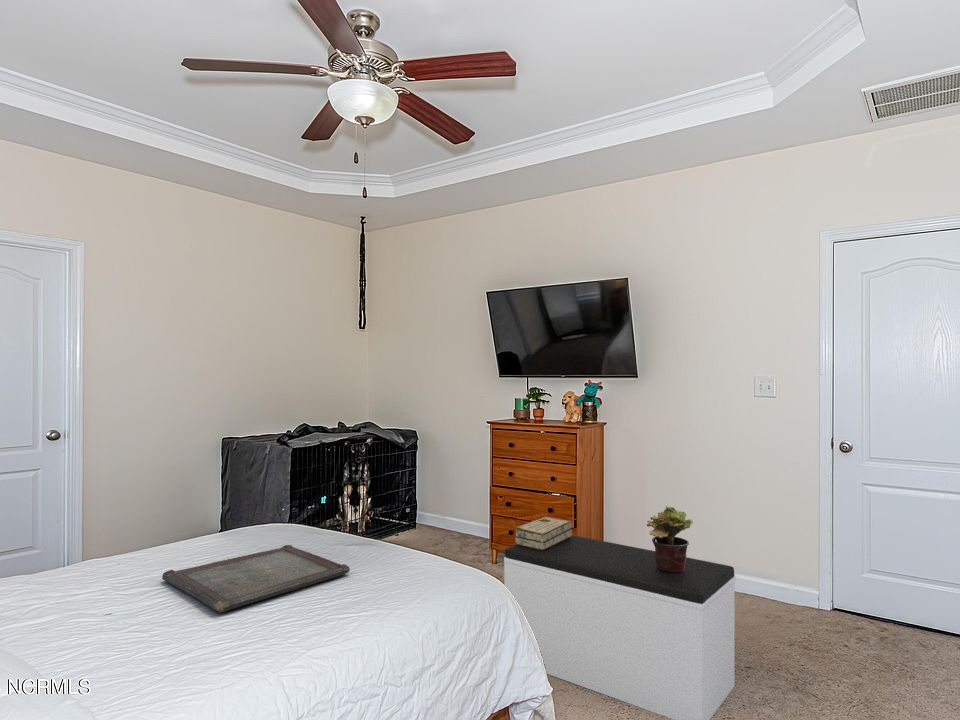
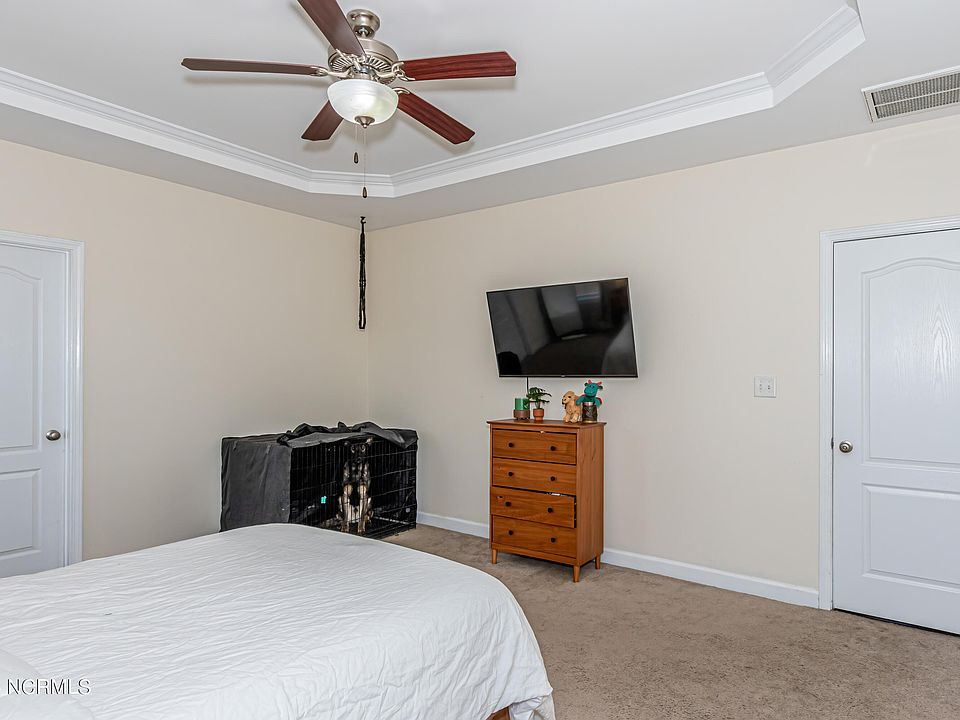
- serving tray [161,544,351,614]
- decorative box [514,516,573,550]
- bench [503,534,737,720]
- potted plant [646,505,694,572]
